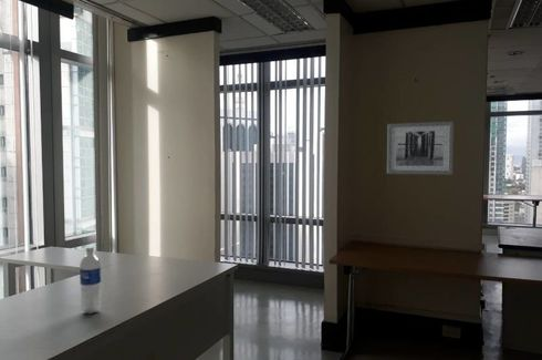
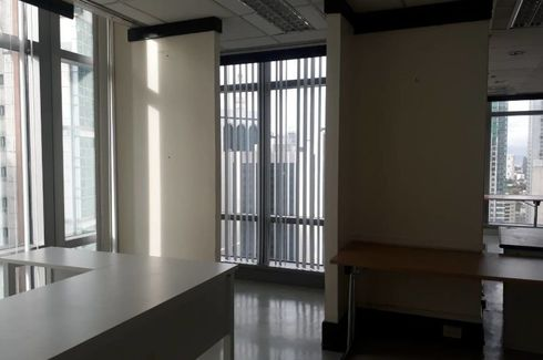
- water bottle [79,246,102,315]
- wall art [386,121,455,176]
